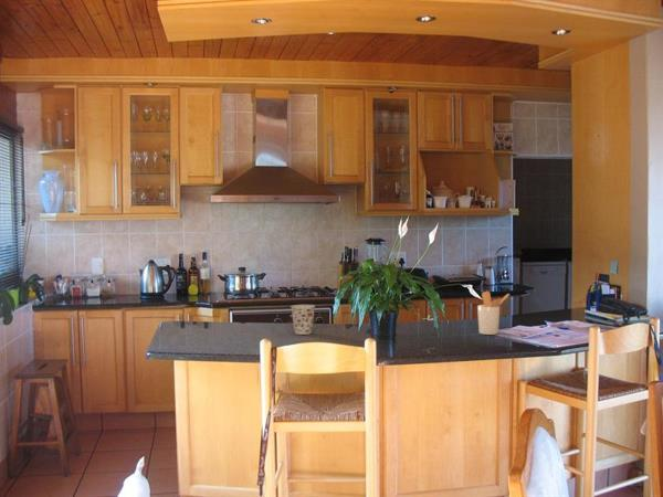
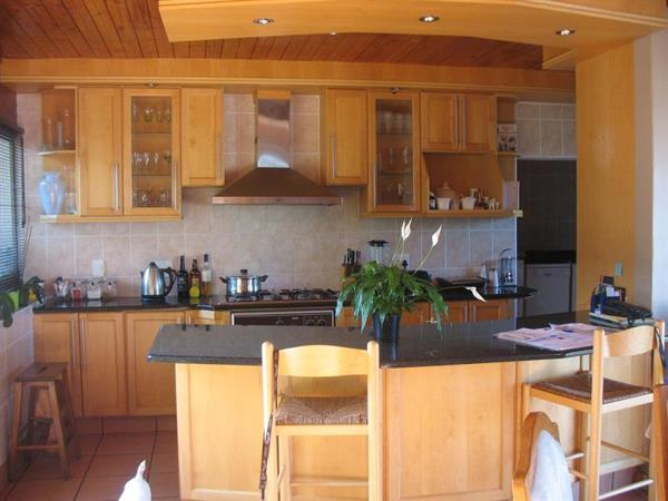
- utensil holder [476,290,511,336]
- cup [290,304,316,336]
